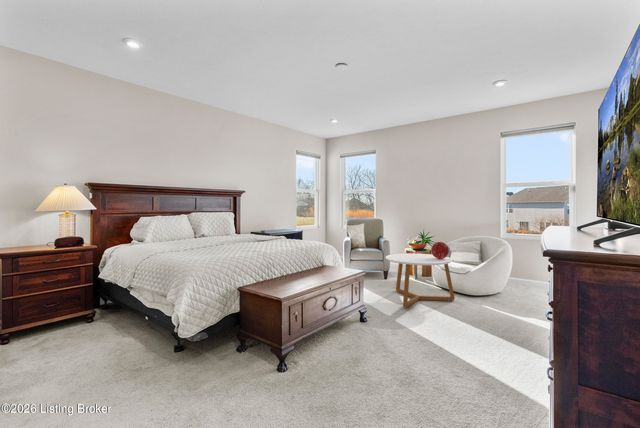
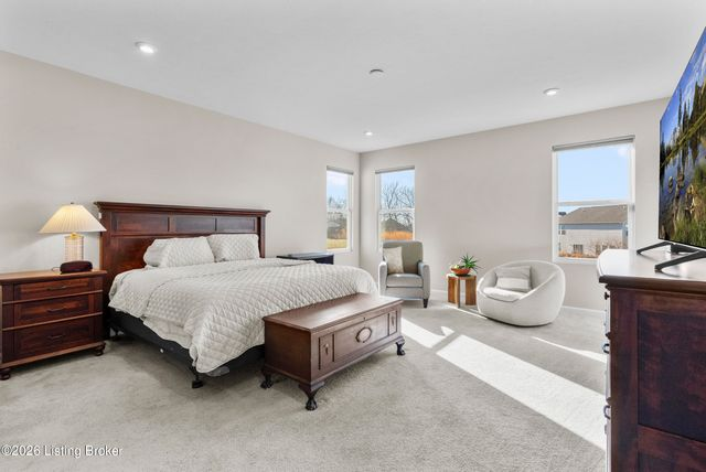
- coffee table [385,252,456,308]
- decorative orb [430,241,450,259]
